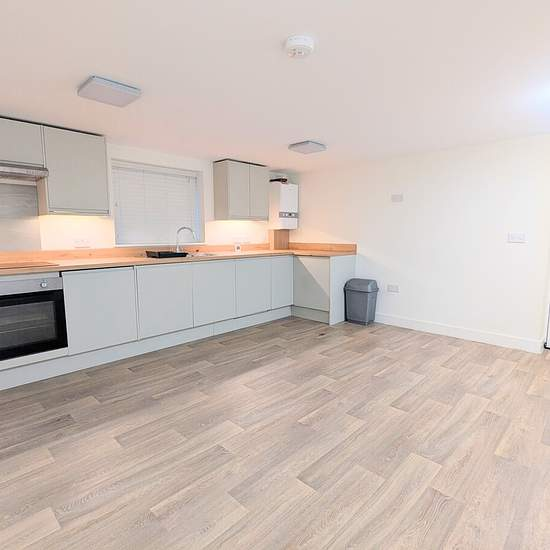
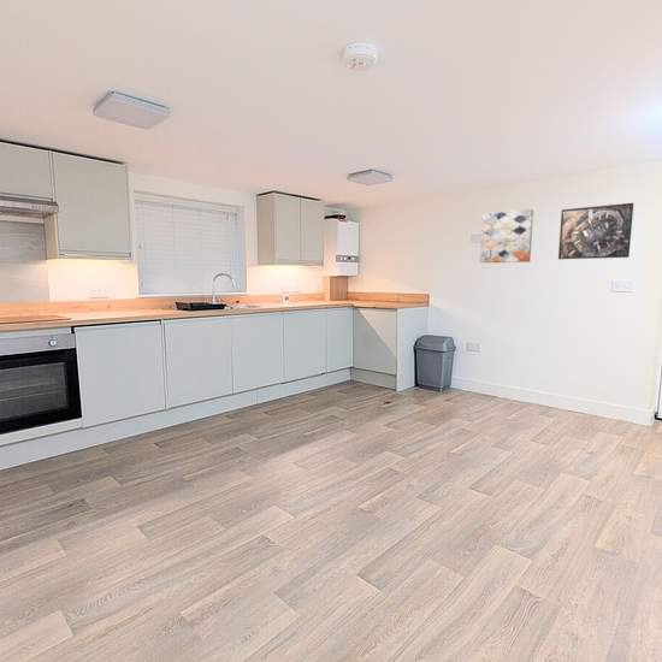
+ wall art [479,208,534,264]
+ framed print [557,202,634,260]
